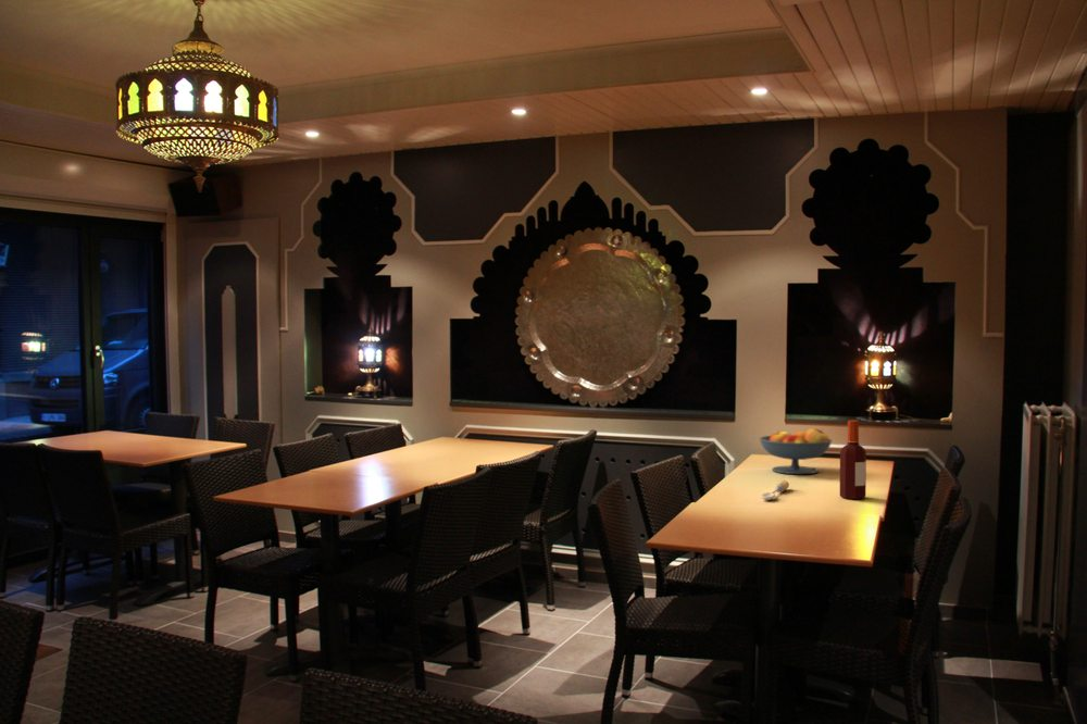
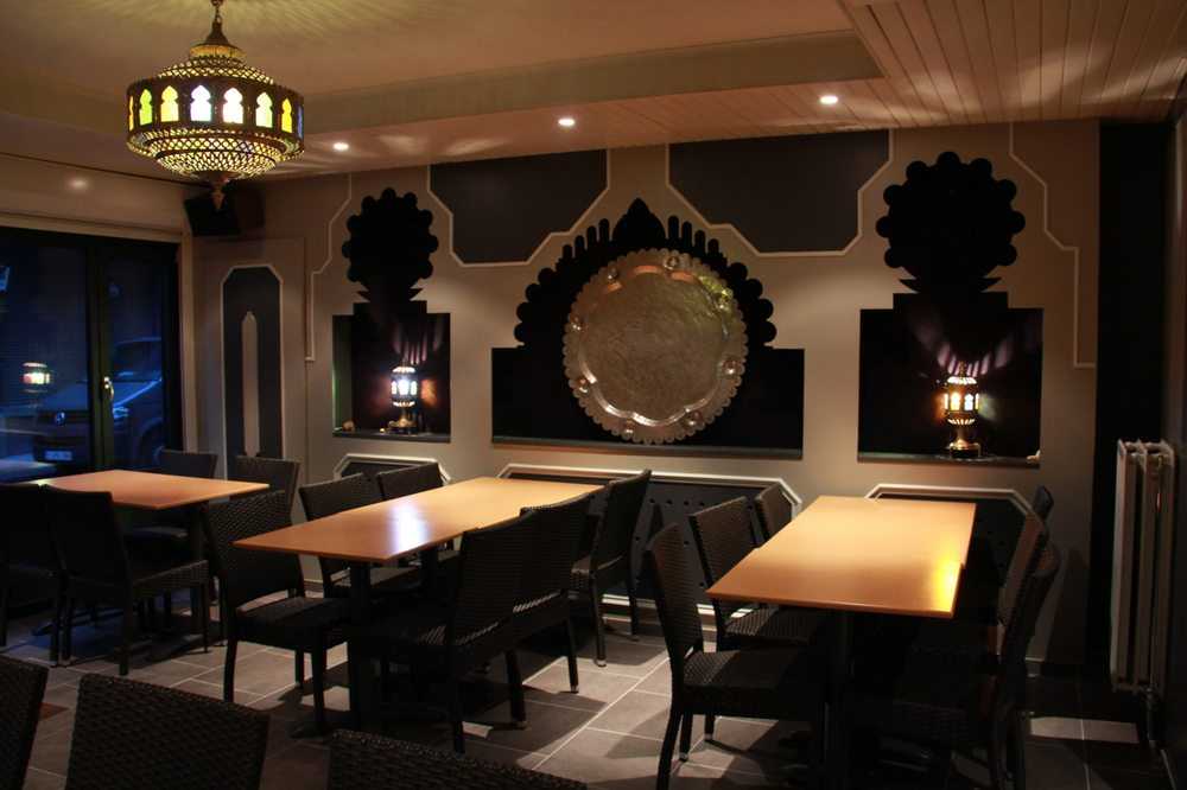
- bottle [839,420,867,501]
- fruit bowl [758,427,834,475]
- spoon [760,479,790,501]
